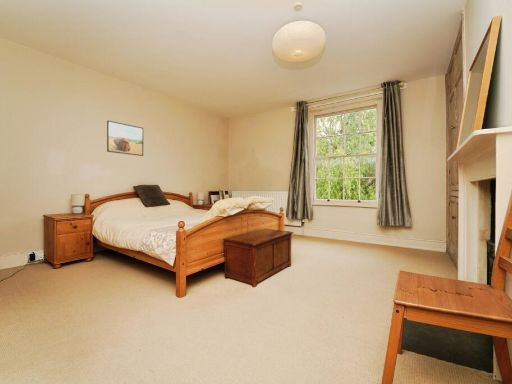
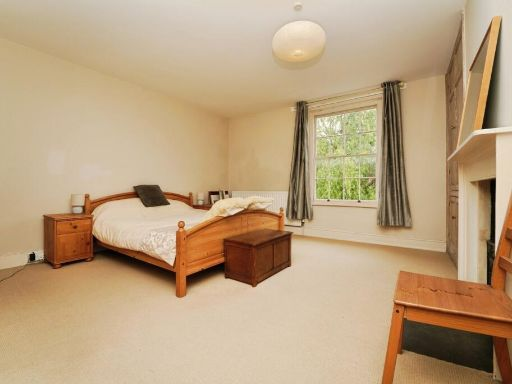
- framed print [106,120,144,157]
